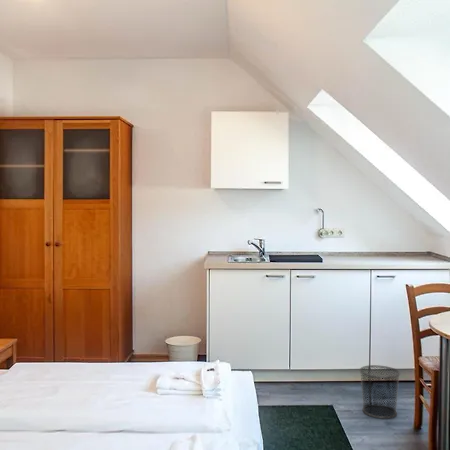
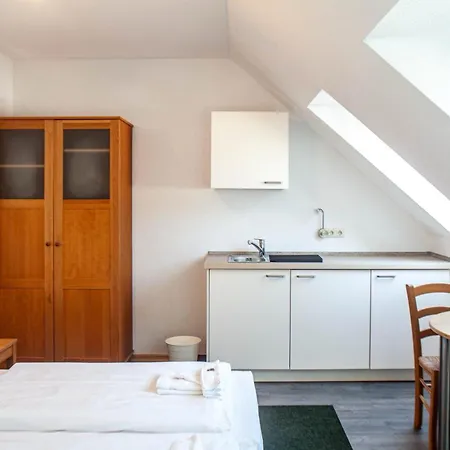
- waste bin [359,364,401,419]
